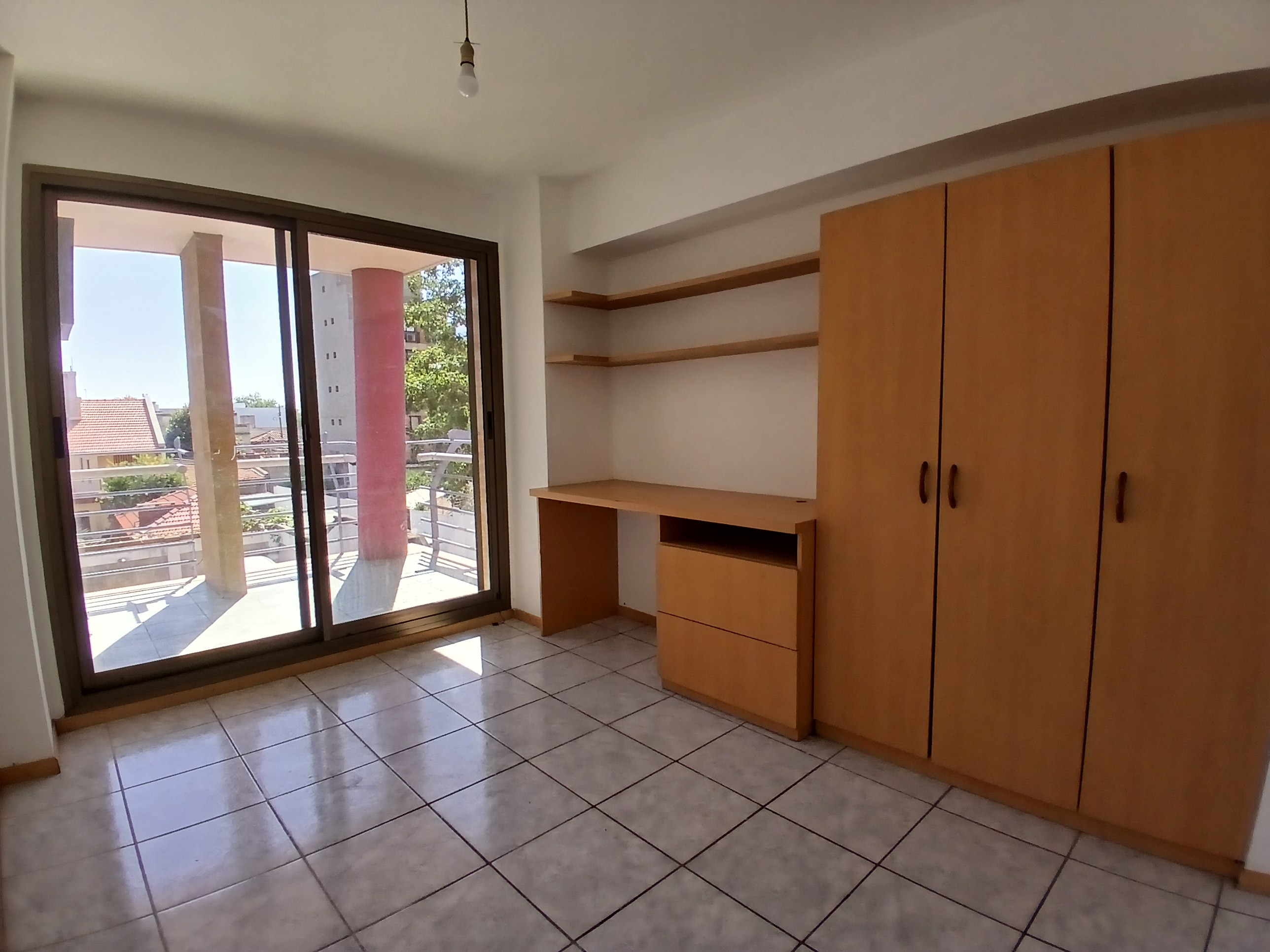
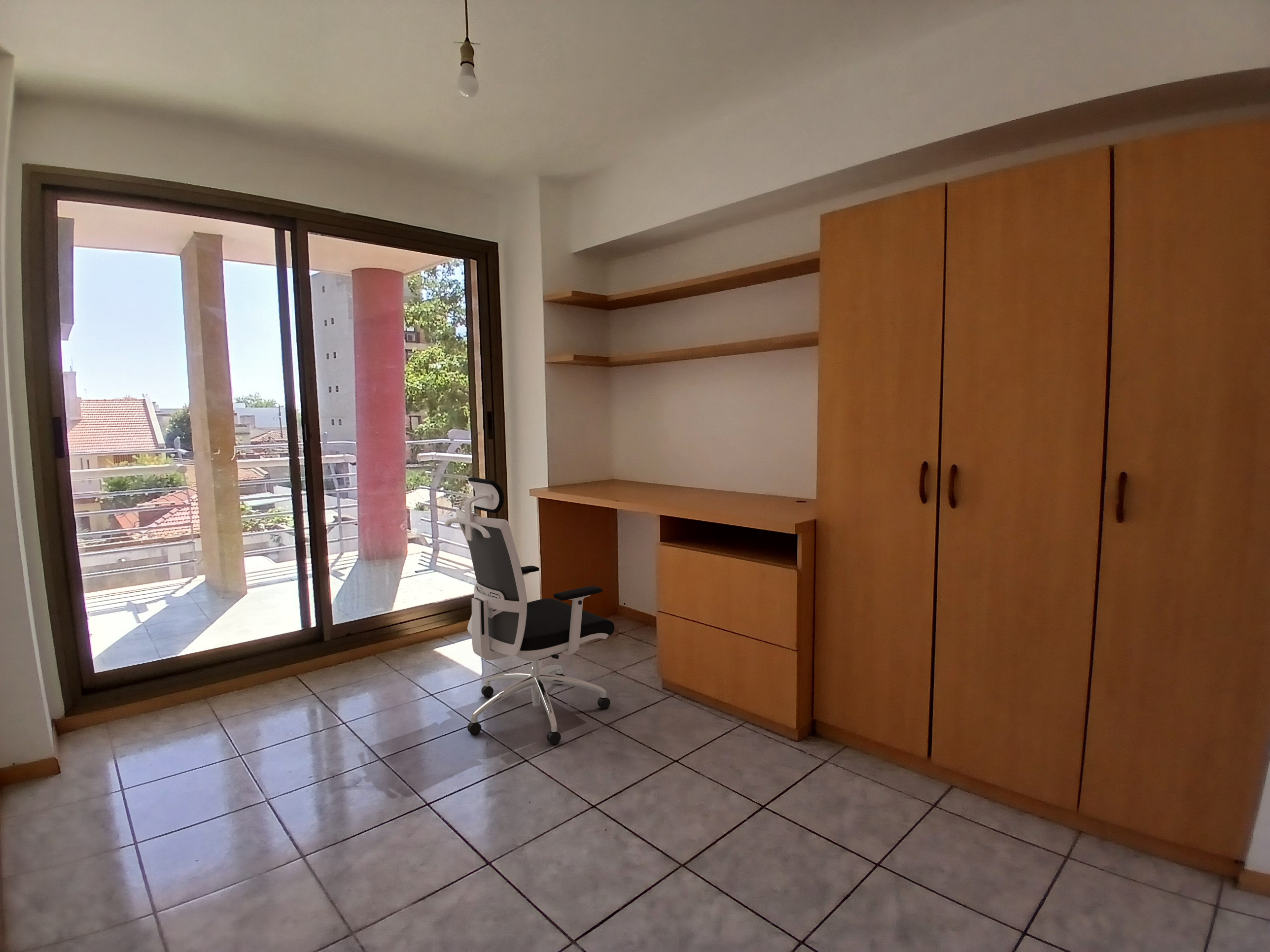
+ office chair [444,477,615,745]
